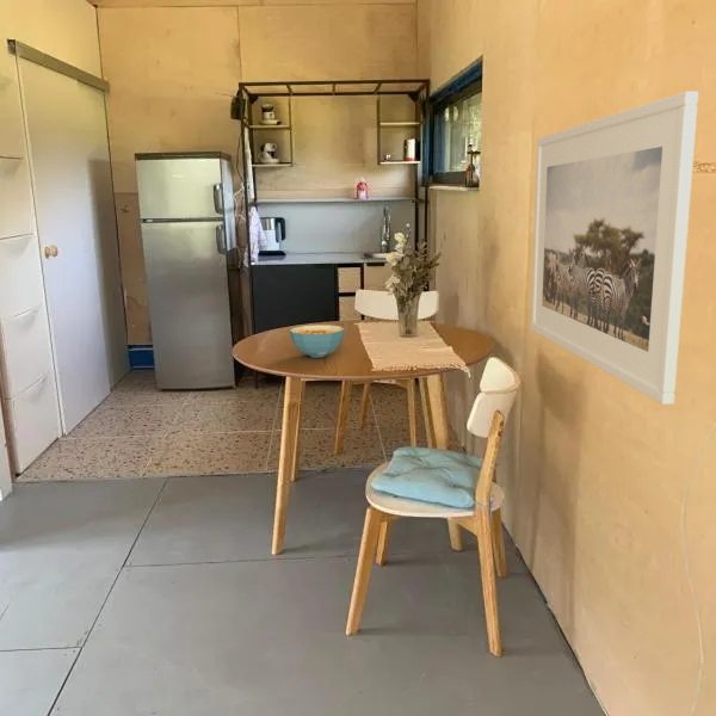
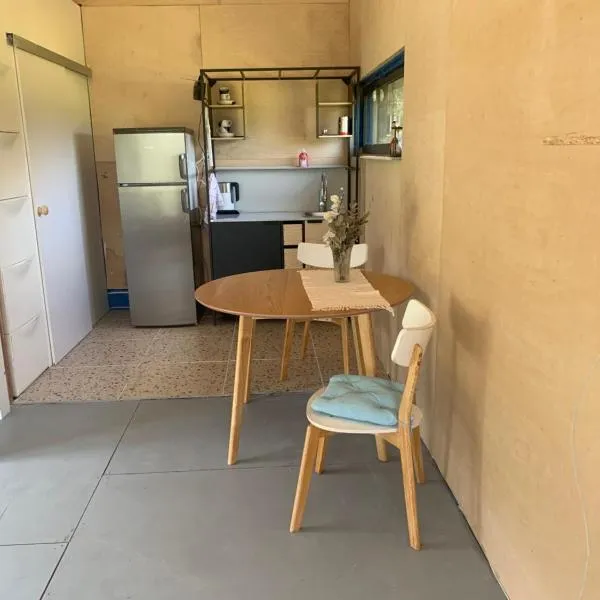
- cereal bowl [289,323,346,359]
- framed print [530,90,699,406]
